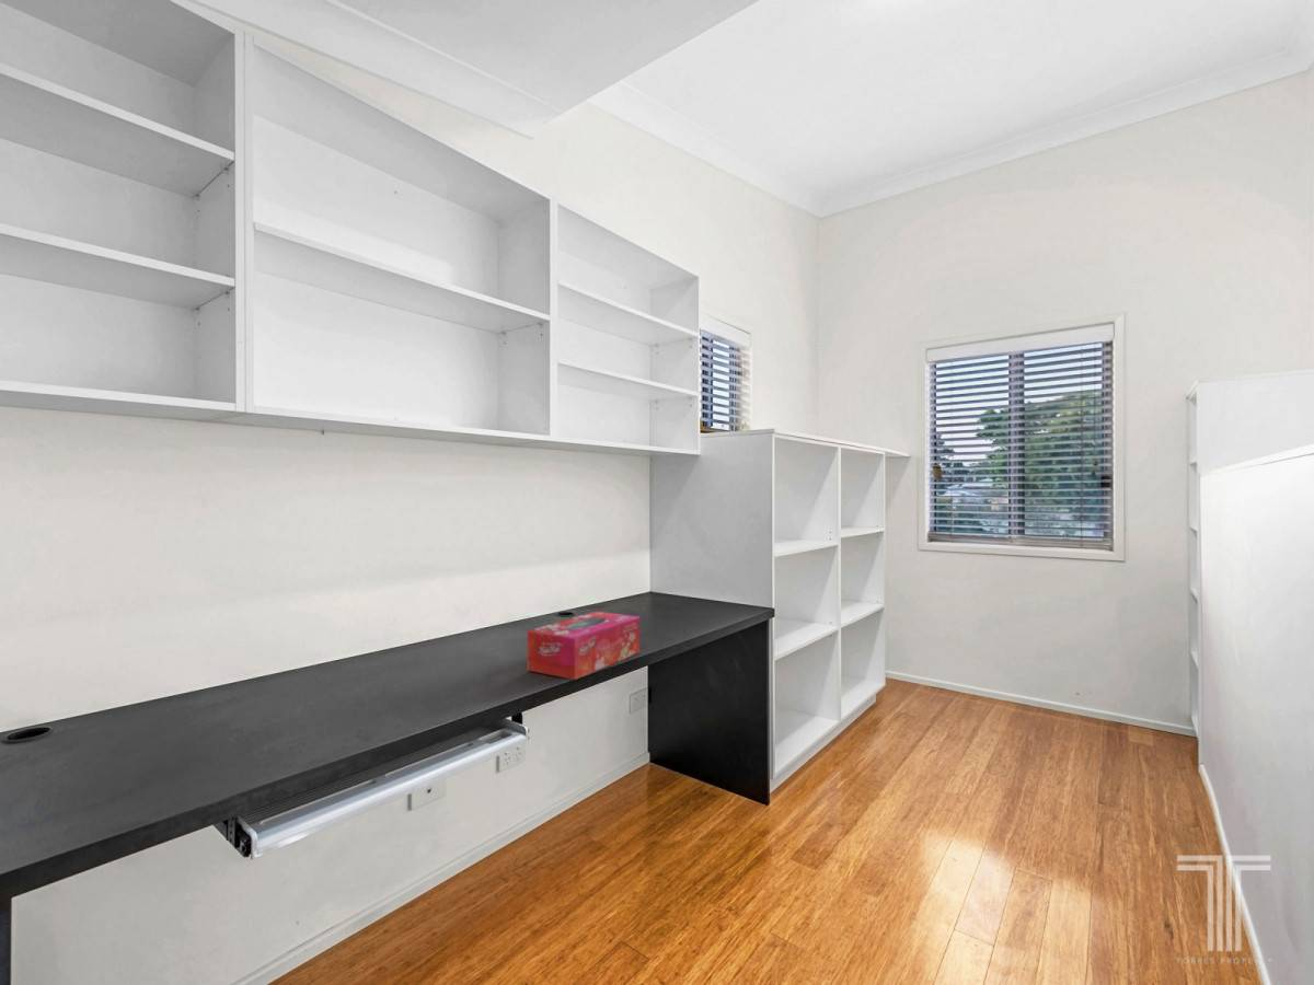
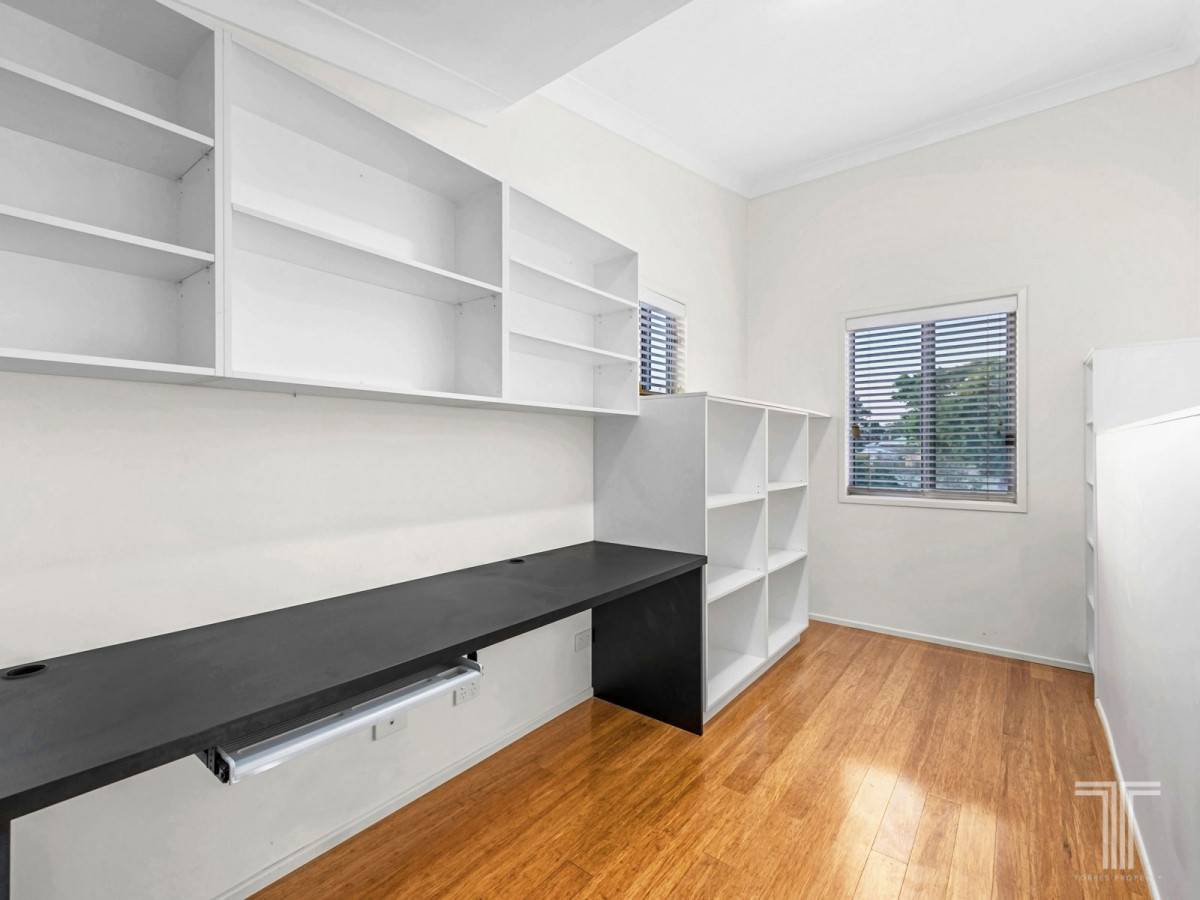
- tissue box [527,611,641,681]
